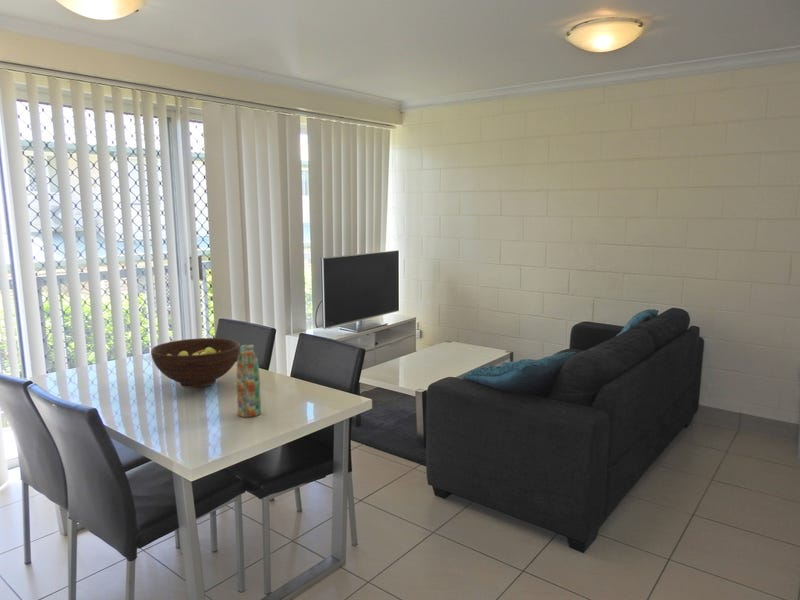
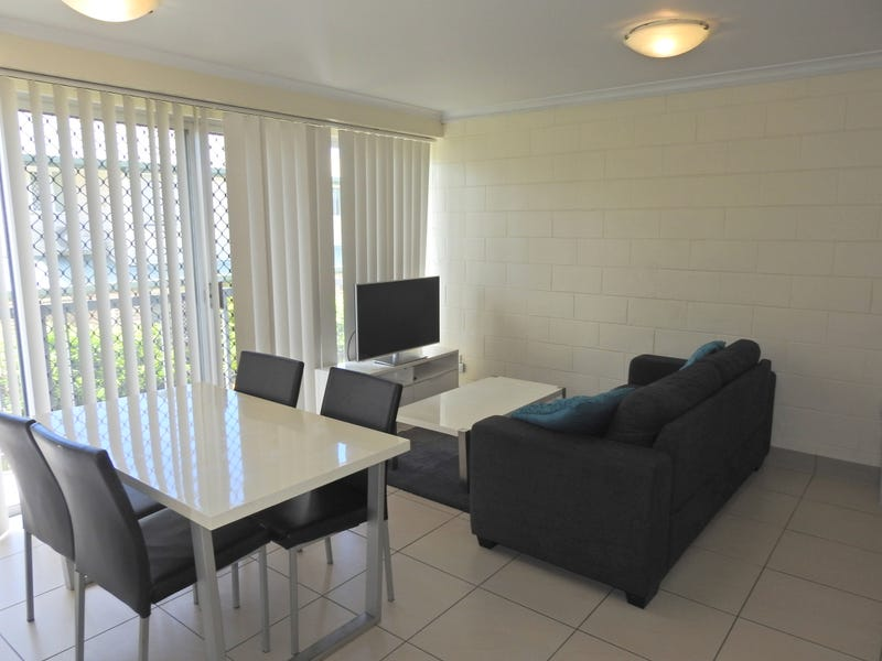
- water bottle [236,344,262,418]
- fruit bowl [150,337,241,389]
